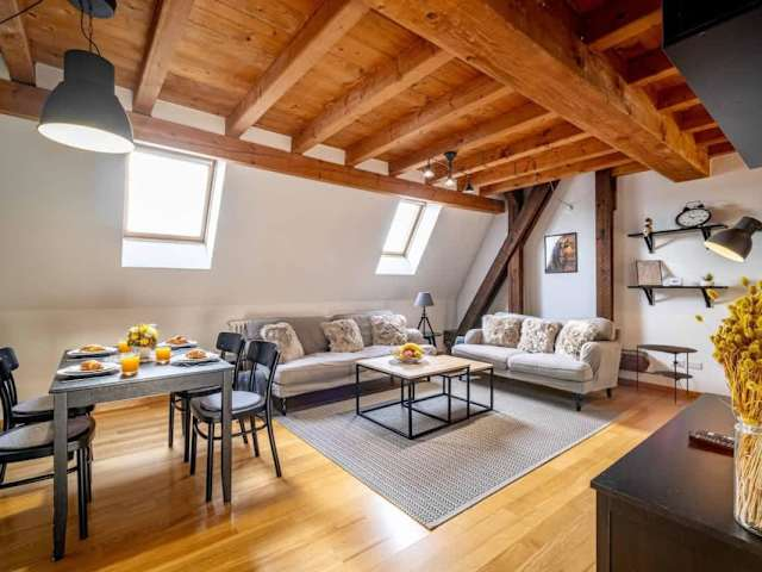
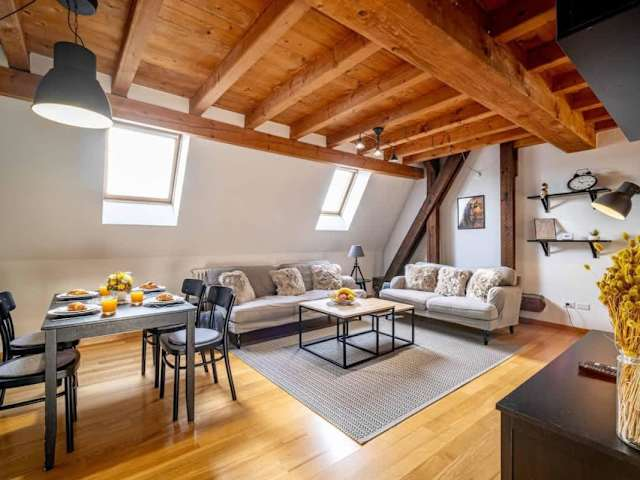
- side table [636,343,699,406]
